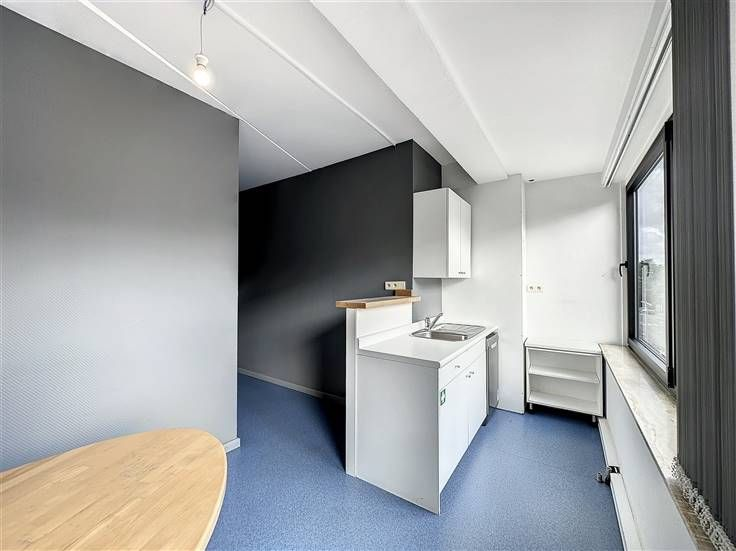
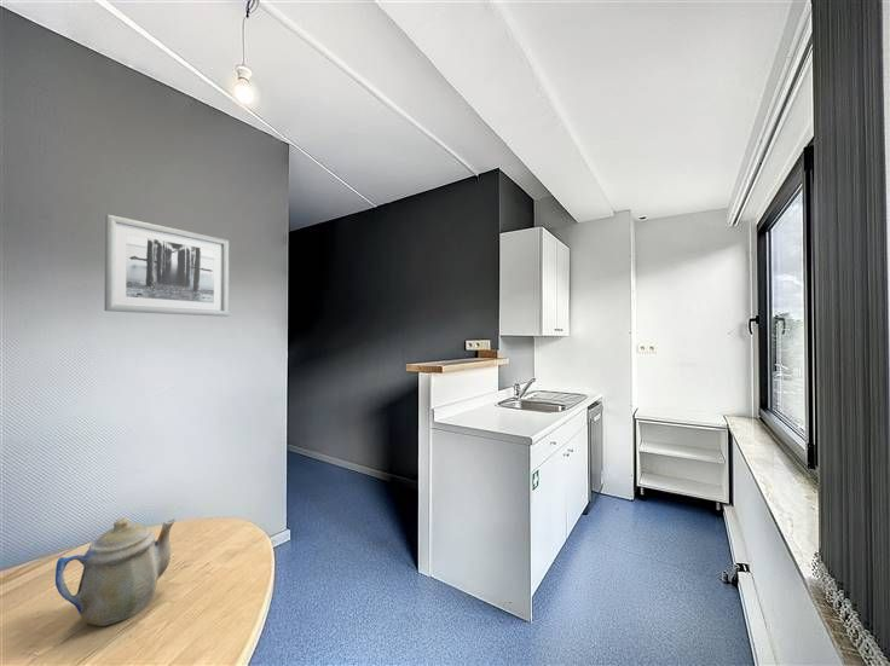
+ teapot [54,517,177,627]
+ wall art [103,213,230,318]
